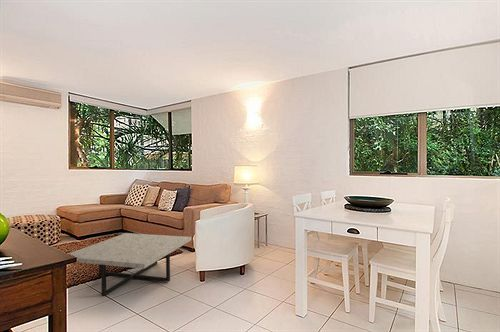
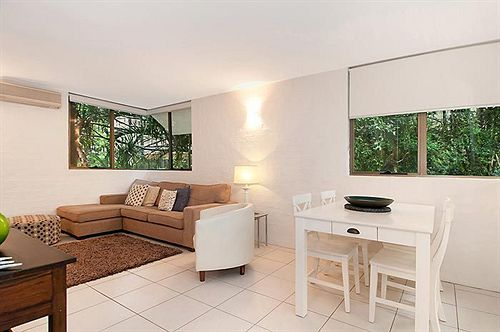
- coffee table [68,232,192,297]
